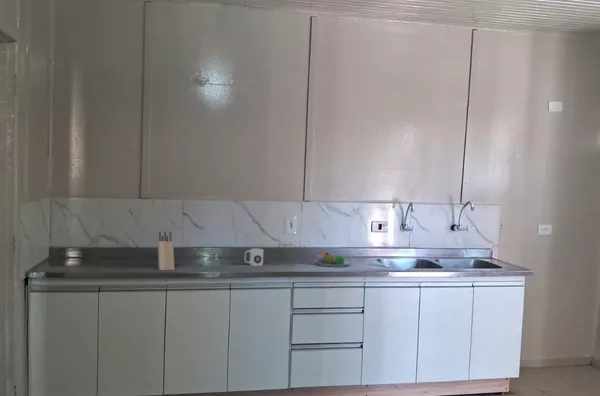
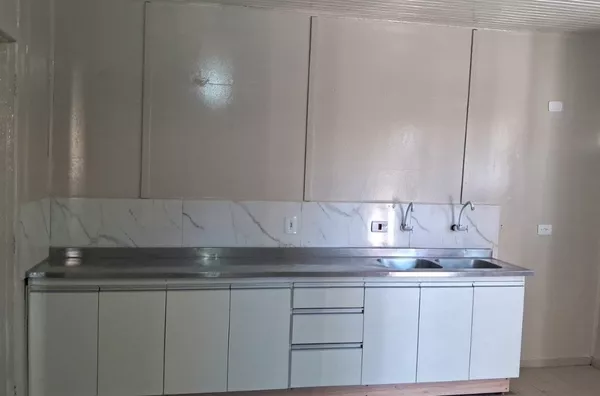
- fruit bowl [314,250,351,268]
- knife block [157,231,175,271]
- mug [243,247,264,267]
